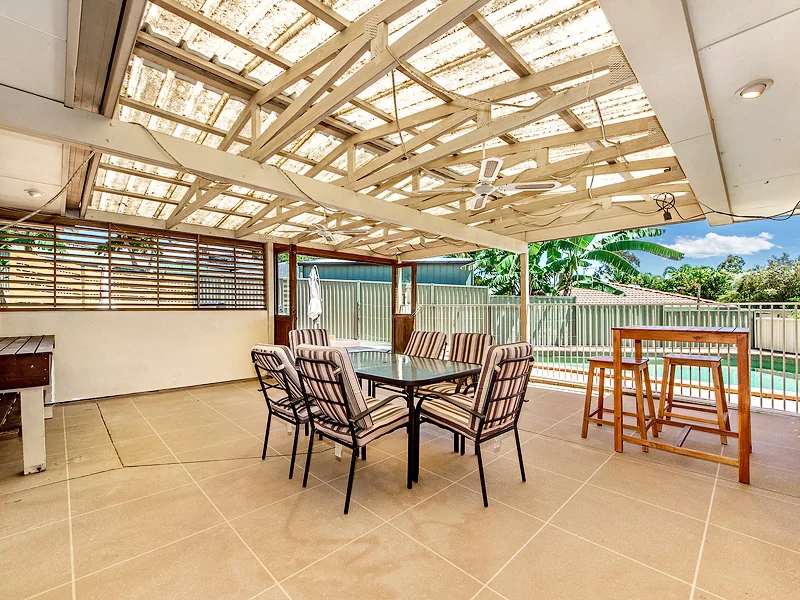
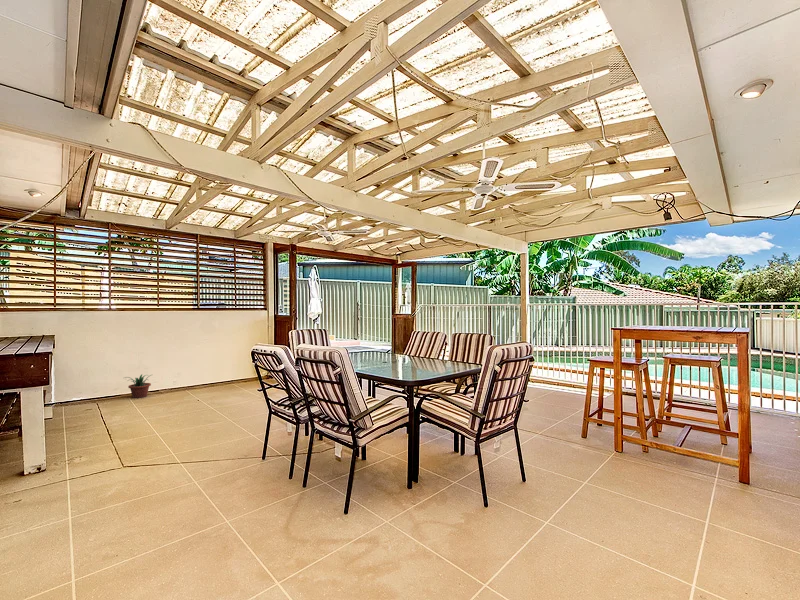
+ potted plant [124,373,152,399]
